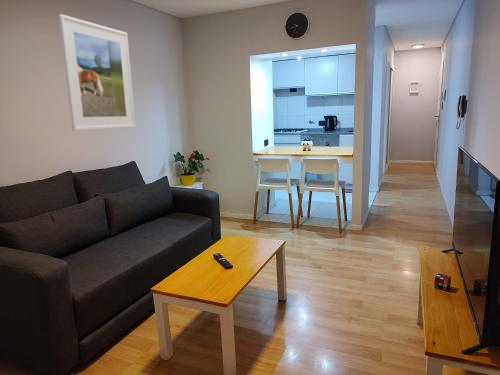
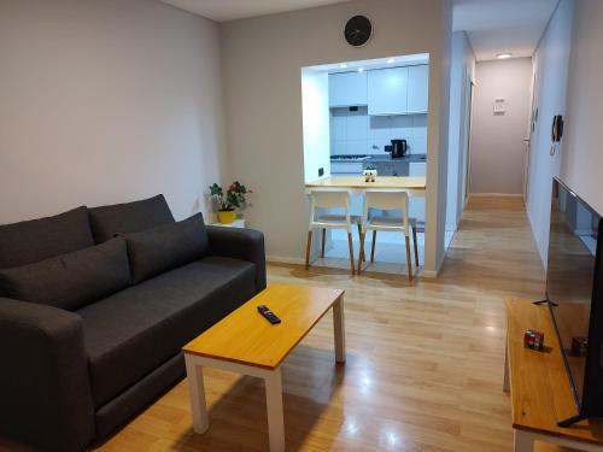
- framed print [58,13,136,131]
